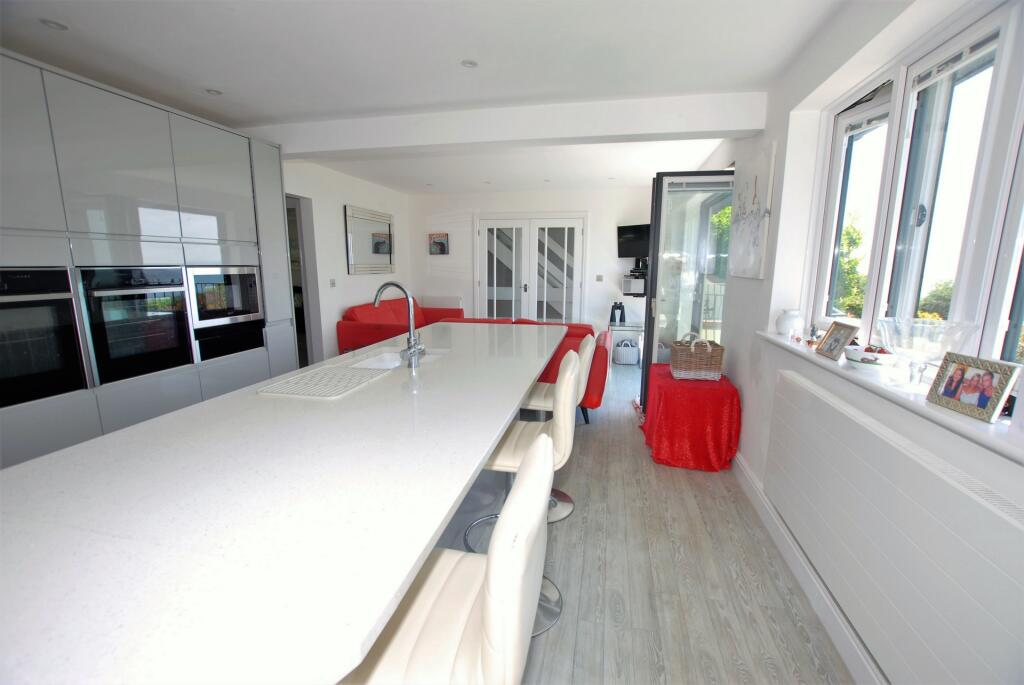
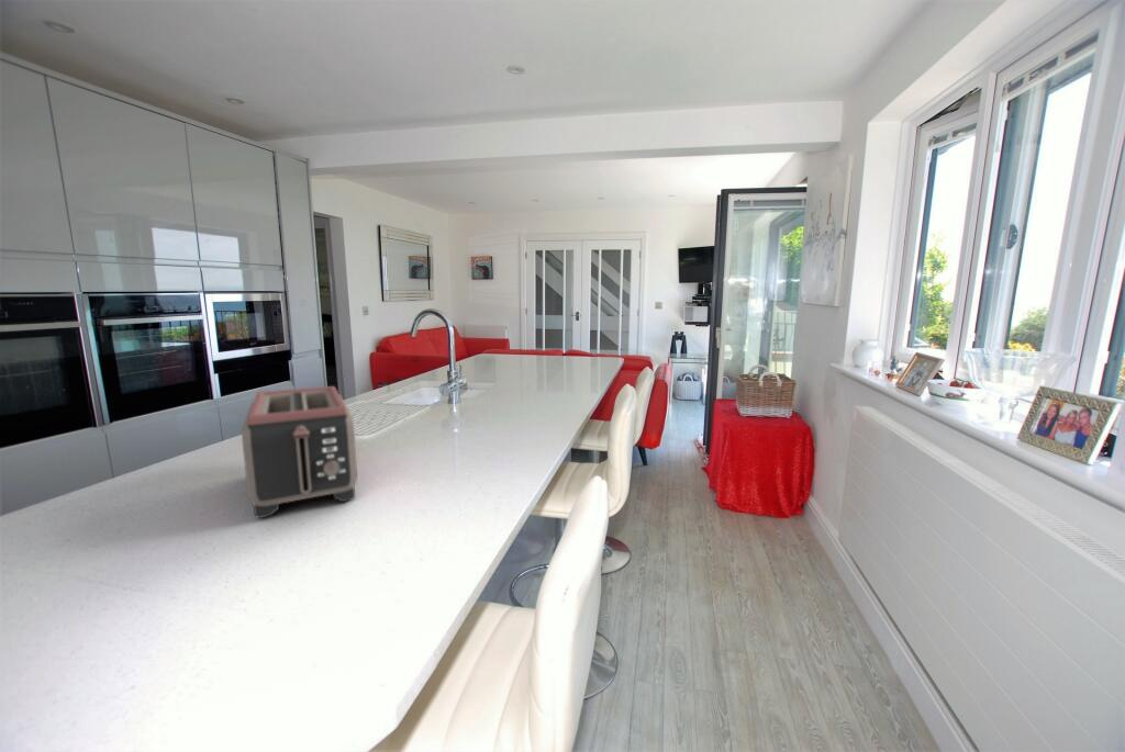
+ toaster [241,385,358,519]
